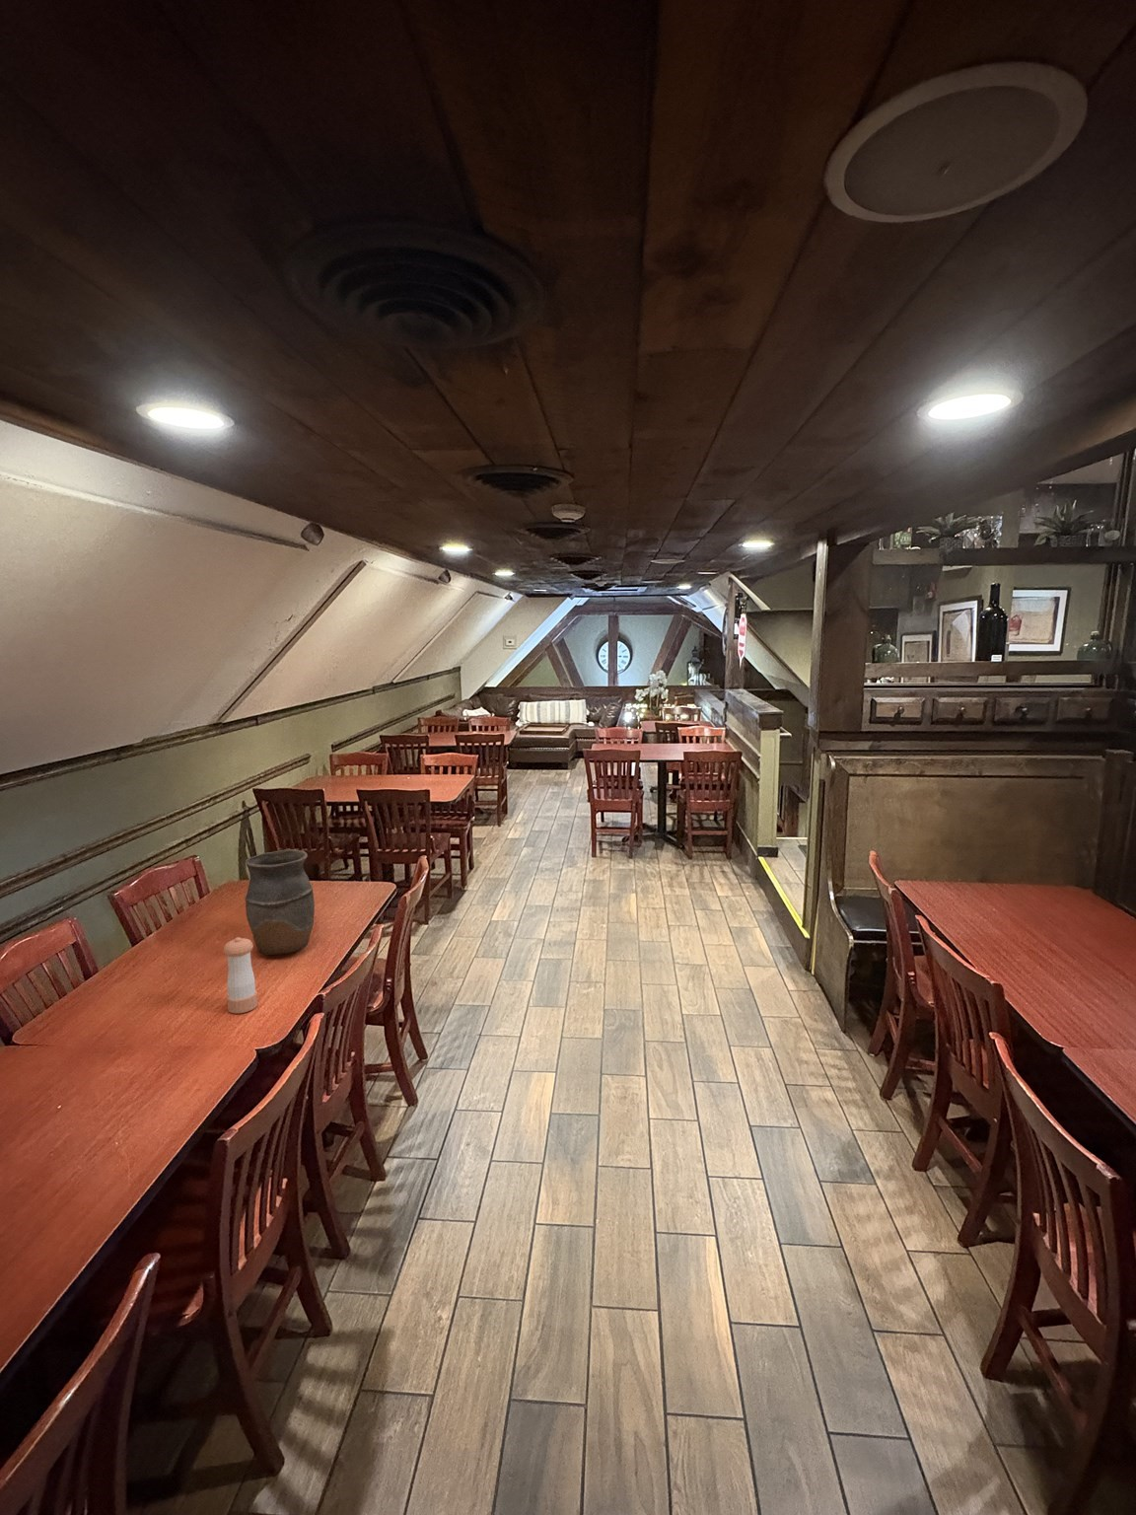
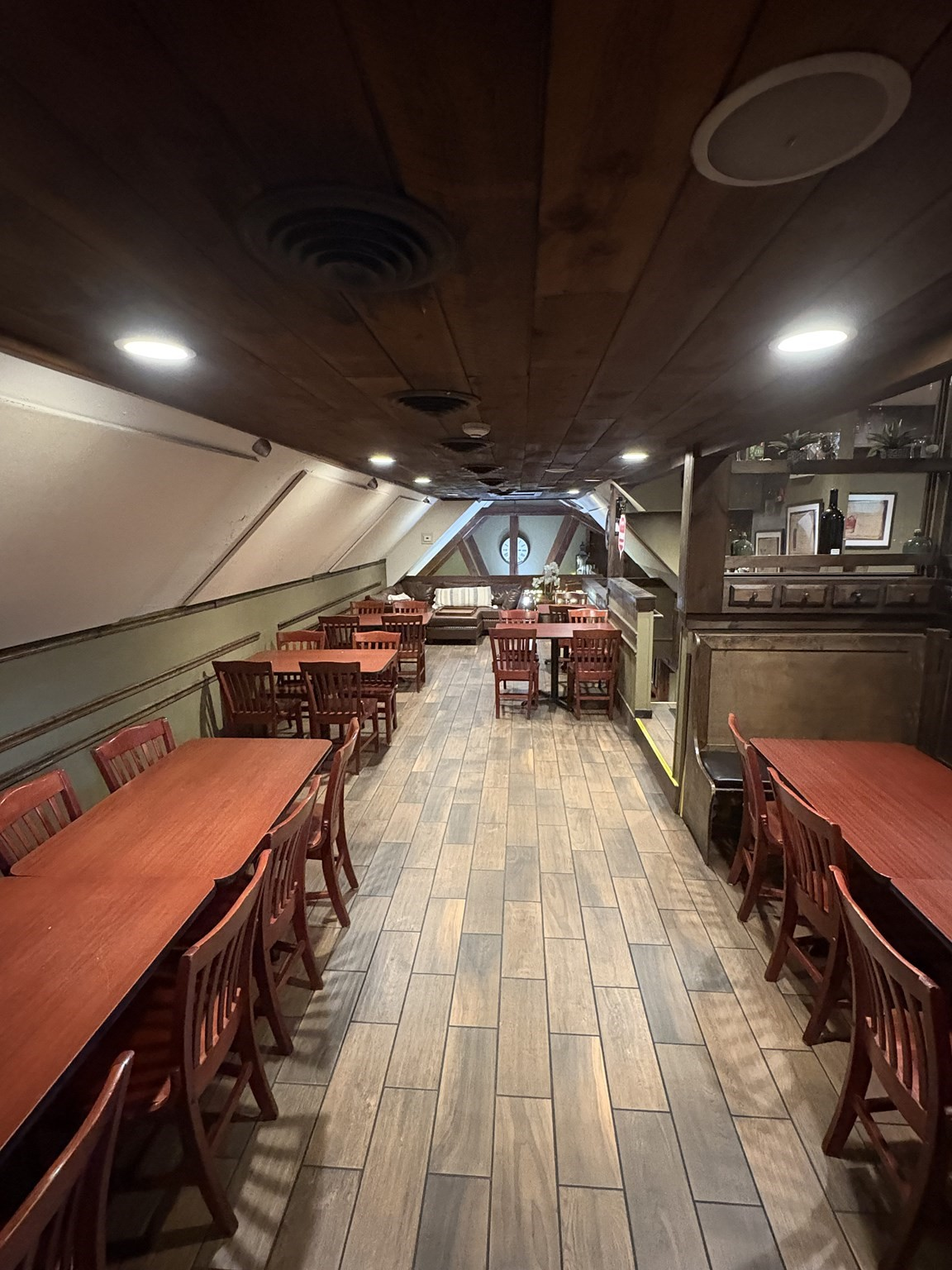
- vase [245,848,315,956]
- pepper shaker [223,936,259,1014]
